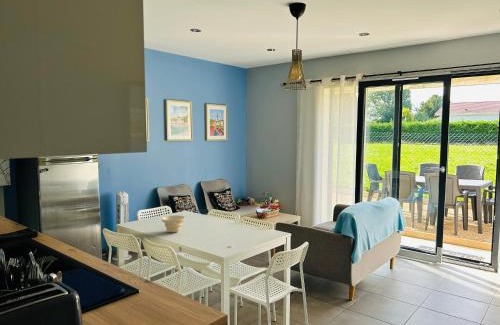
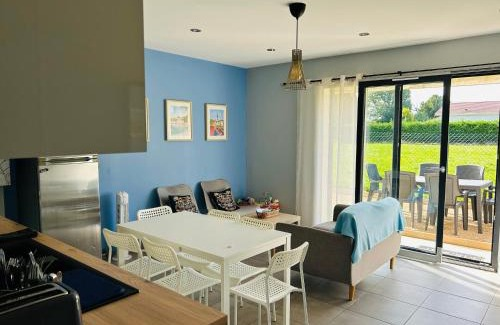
- bowl [161,214,186,233]
